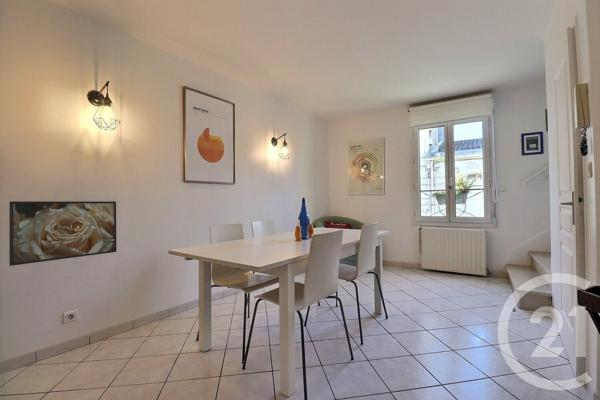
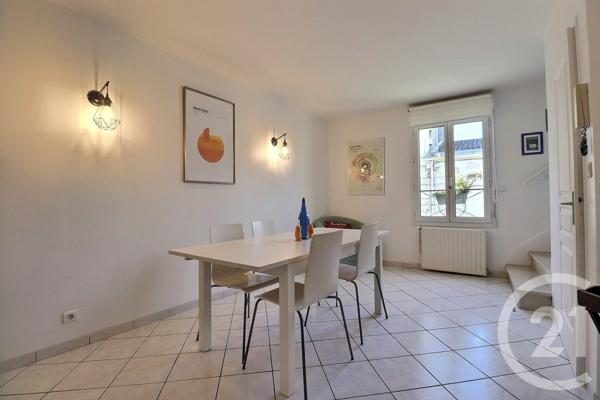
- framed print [8,200,118,267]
